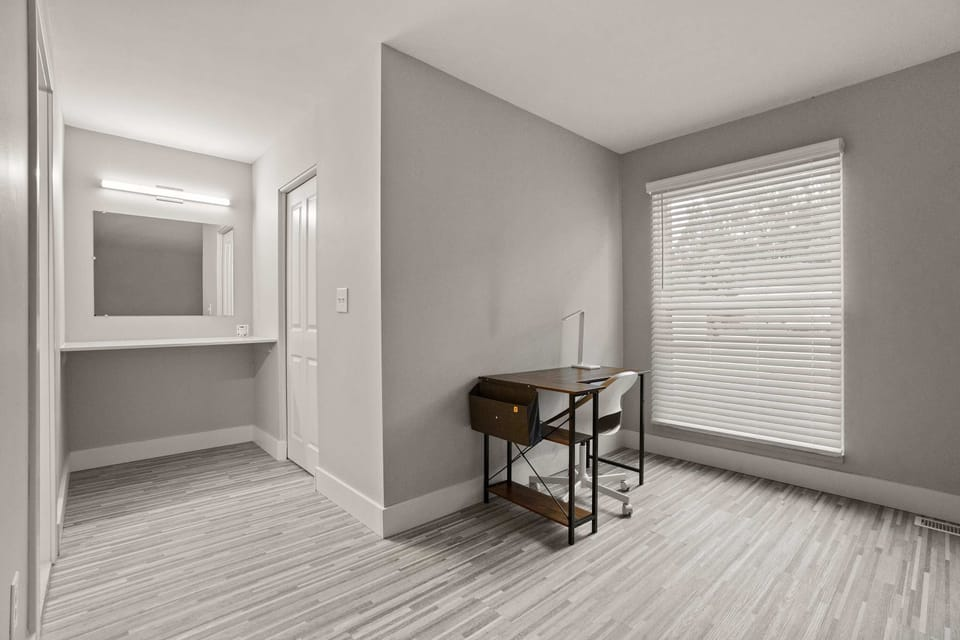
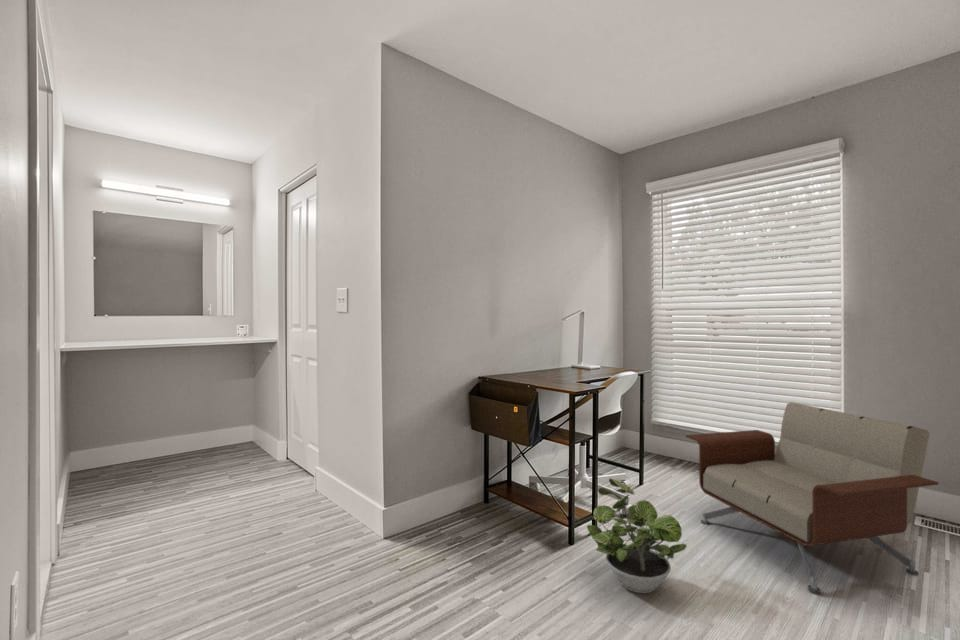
+ armchair [685,401,939,594]
+ potted plant [586,478,688,594]
